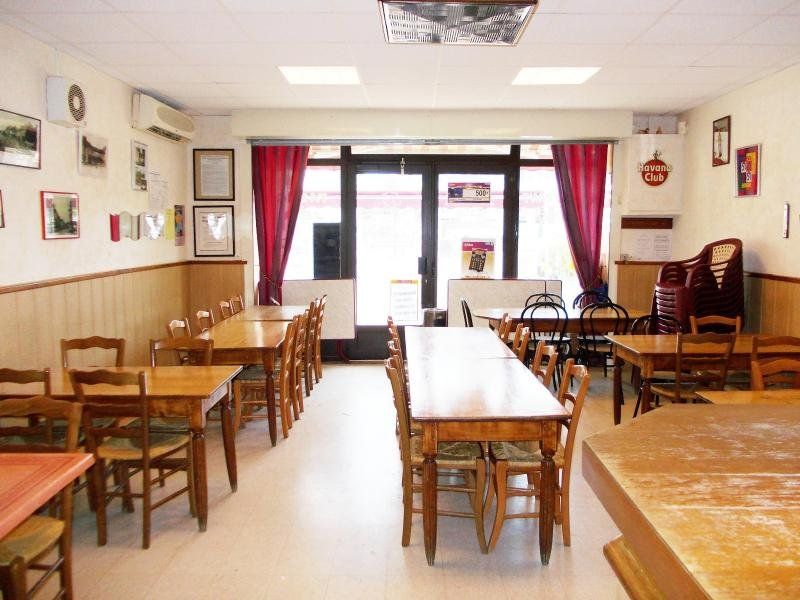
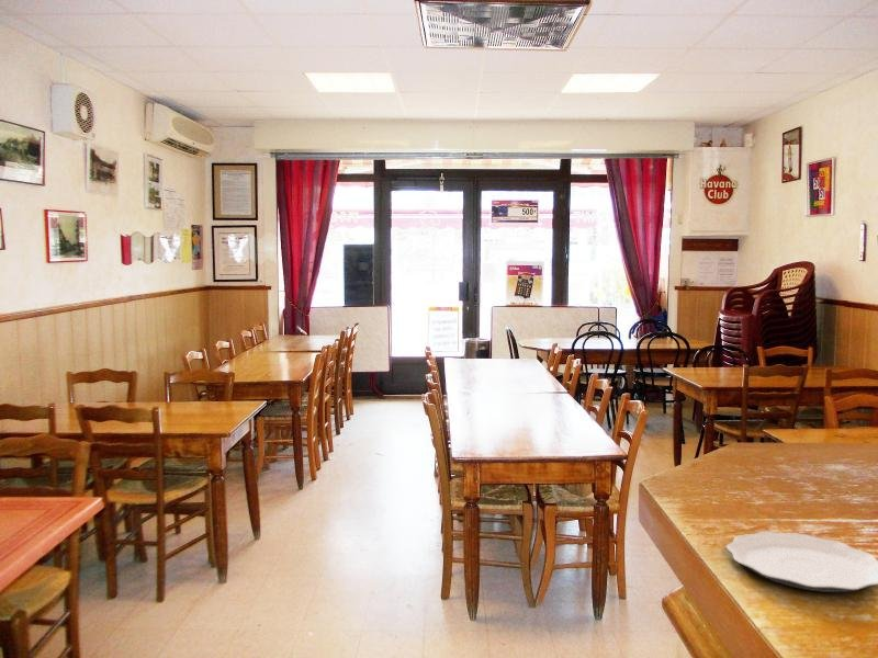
+ plate [725,531,878,593]
